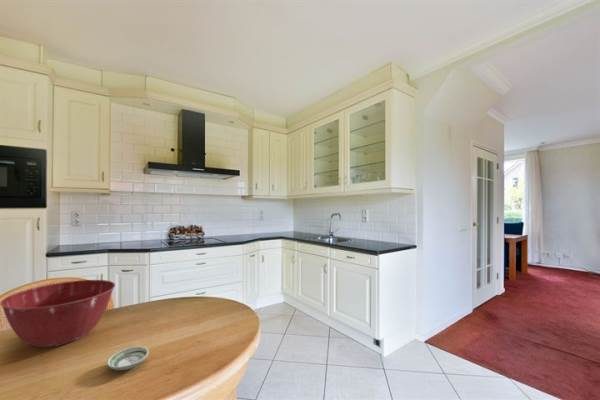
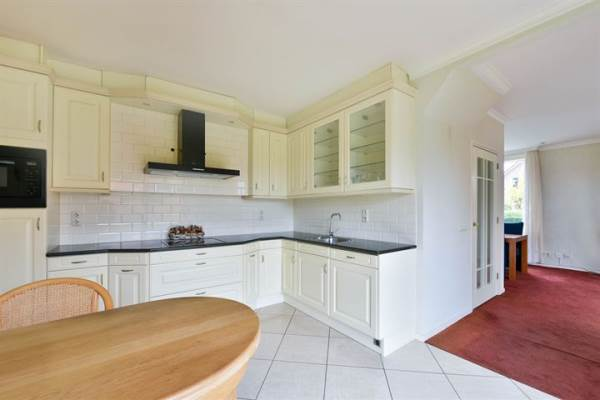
- saucer [106,346,150,371]
- mixing bowl [0,279,116,348]
